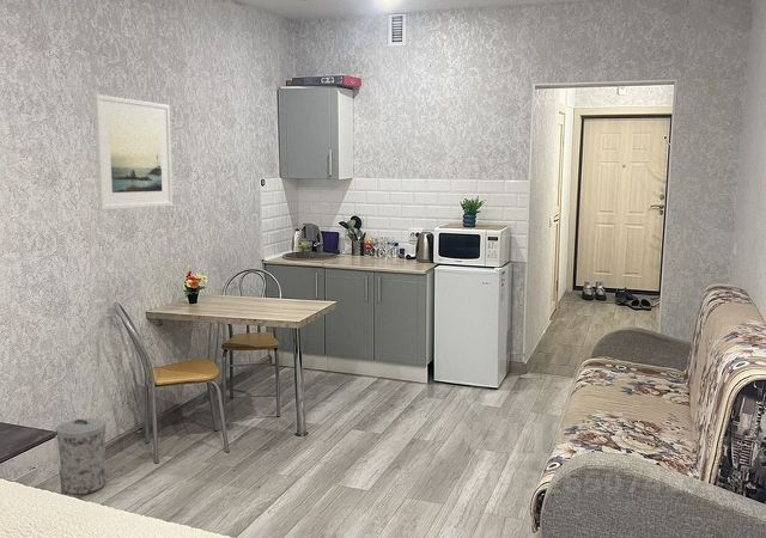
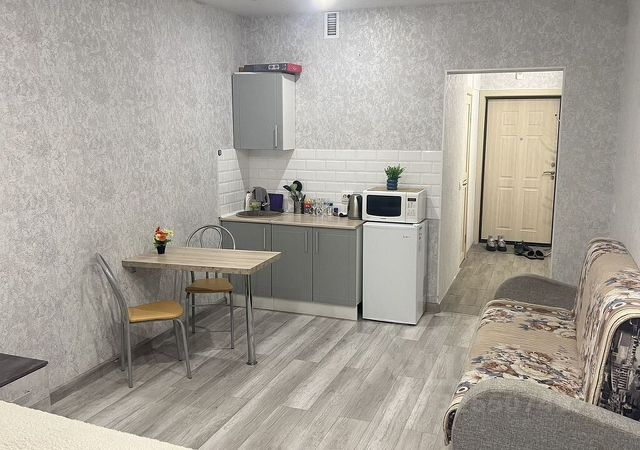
- trash can [54,417,108,496]
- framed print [92,93,174,212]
